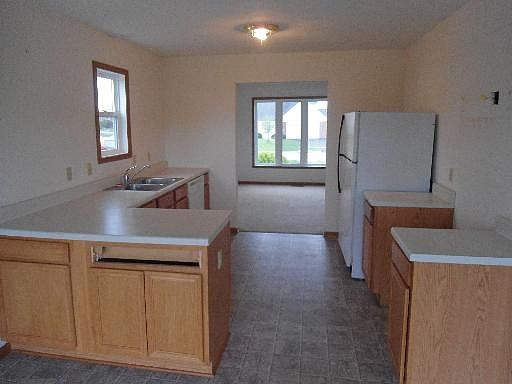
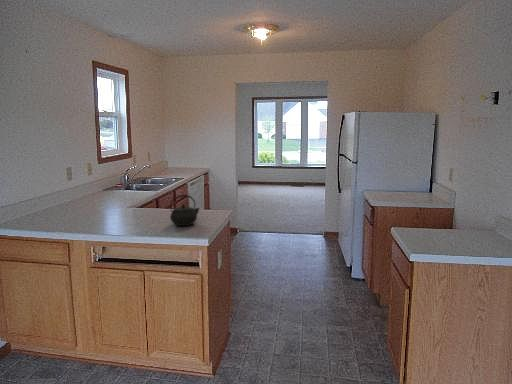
+ kettle [169,194,201,227]
